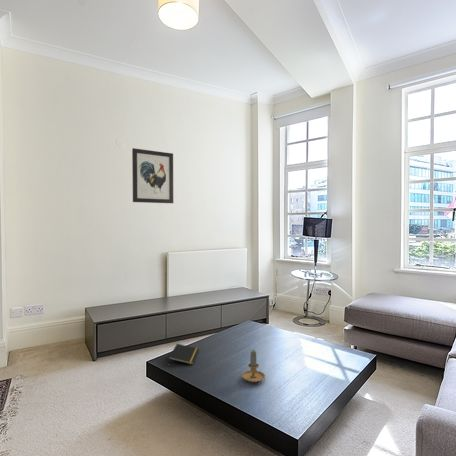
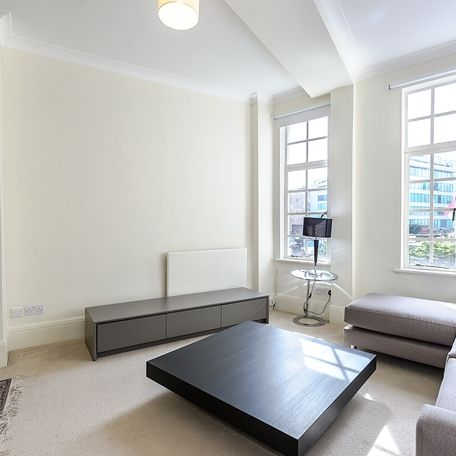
- candle [241,349,266,383]
- notepad [167,343,200,366]
- wall art [131,147,174,204]
